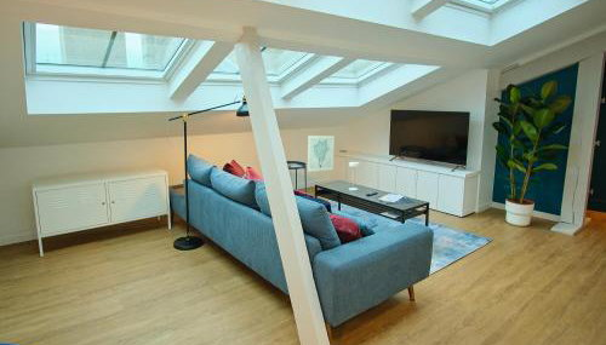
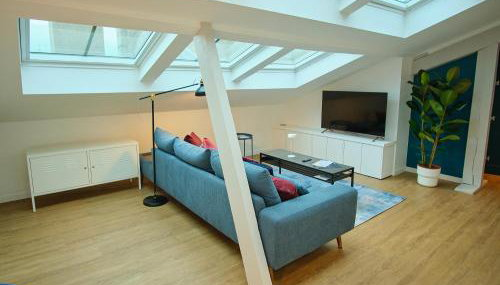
- wall art [307,134,336,173]
